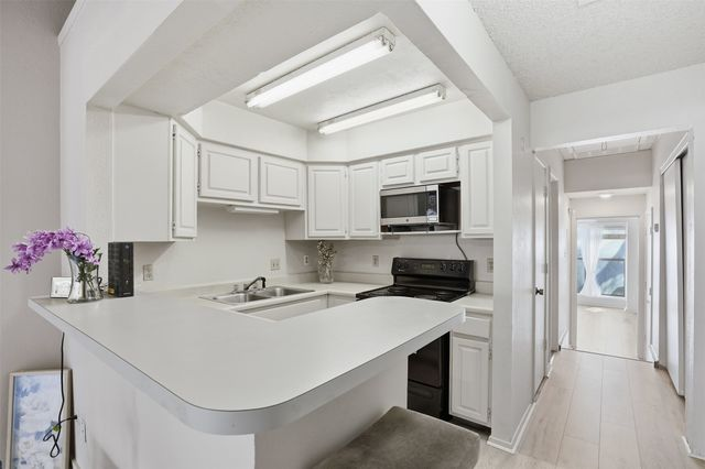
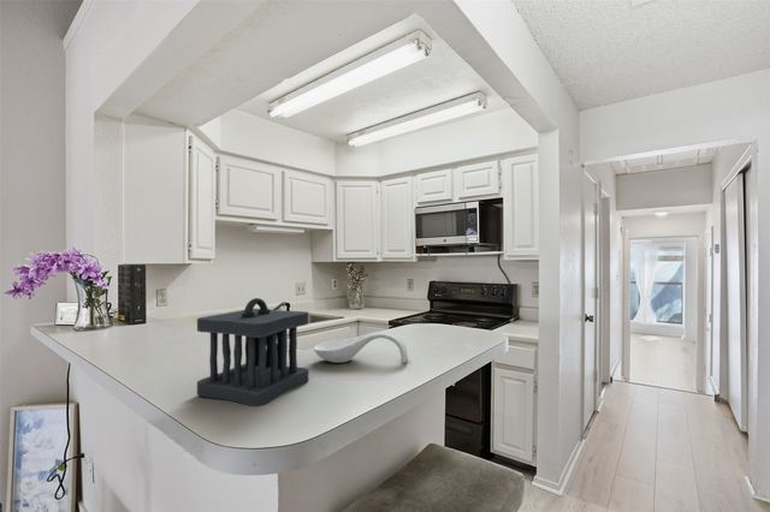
+ utensil holder [196,297,309,407]
+ spoon rest [313,331,408,364]
